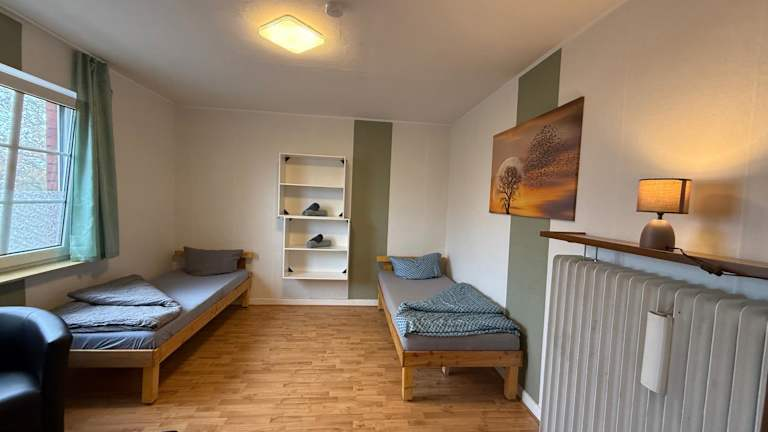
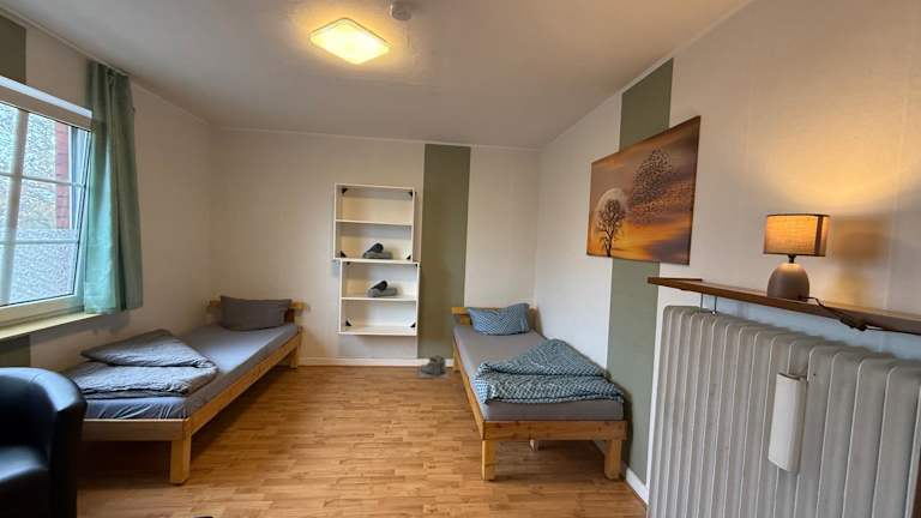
+ boots [419,354,450,379]
